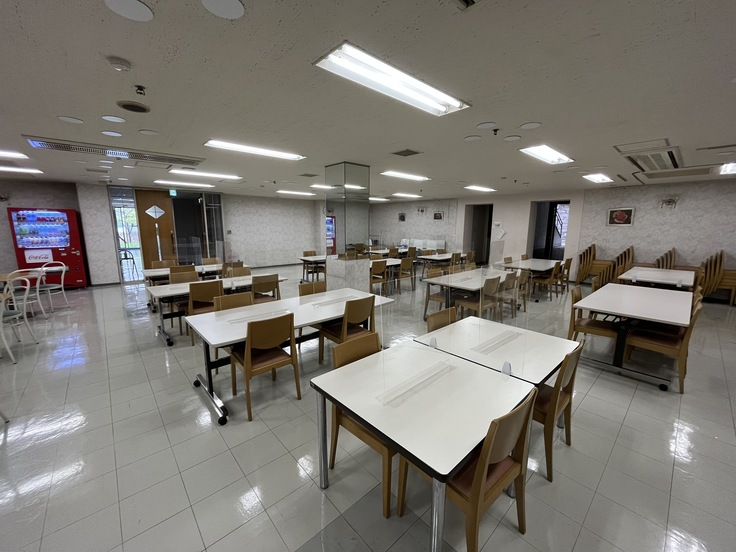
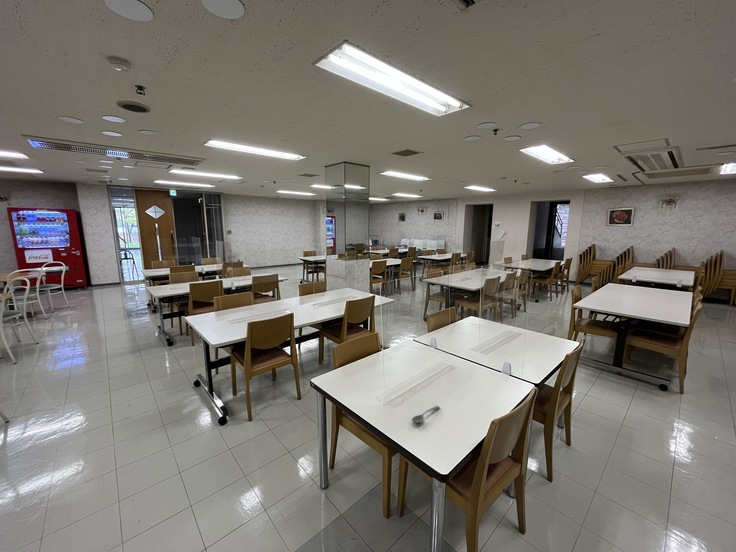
+ soupspoon [411,405,441,424]
